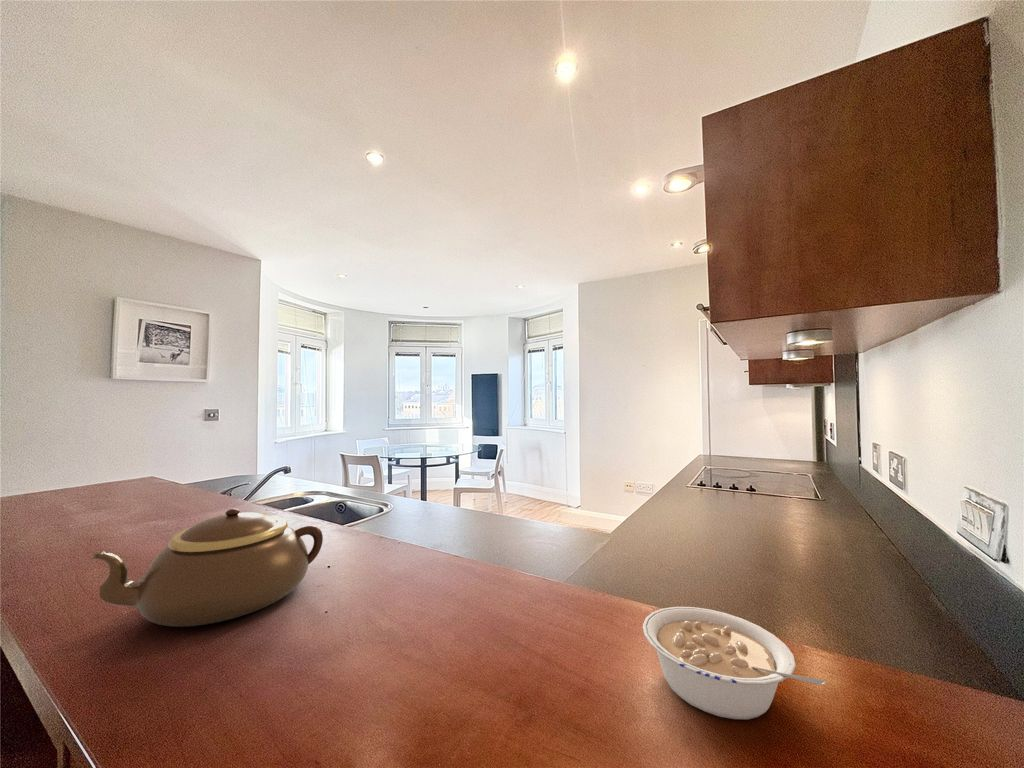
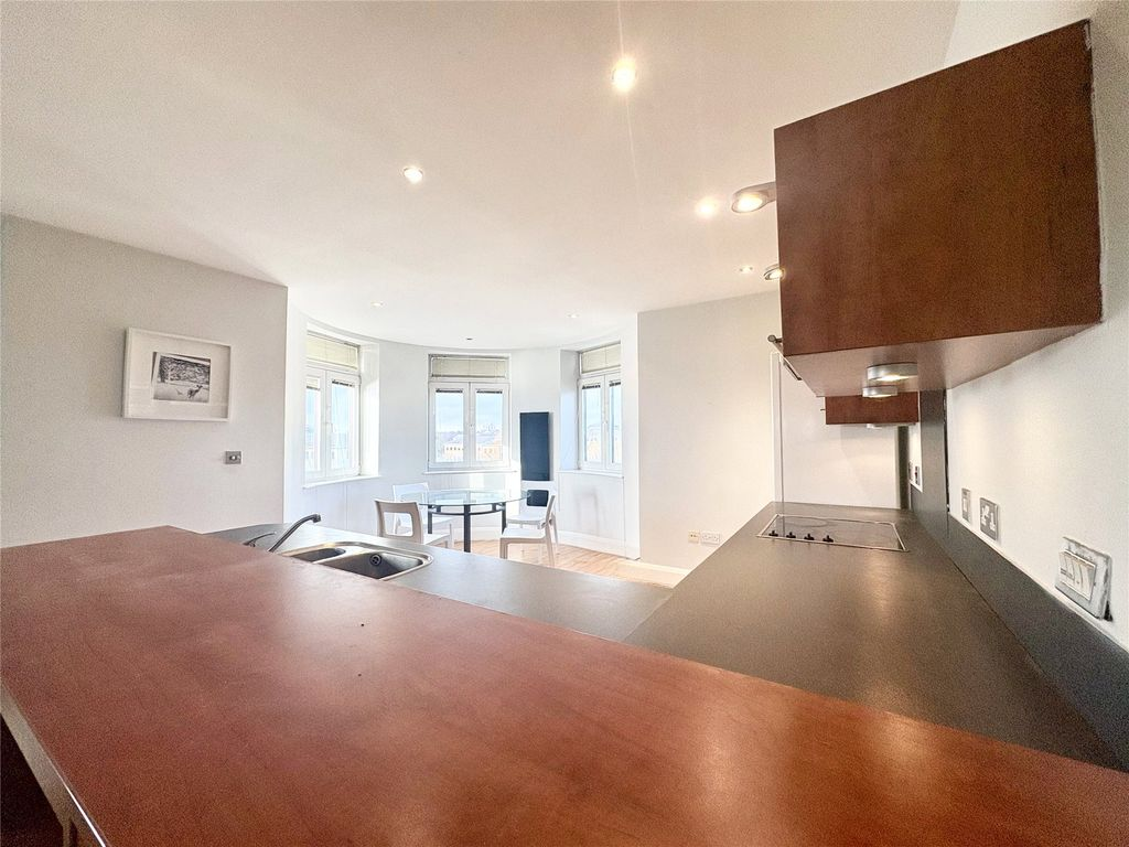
- legume [642,606,827,721]
- teapot [90,508,324,628]
